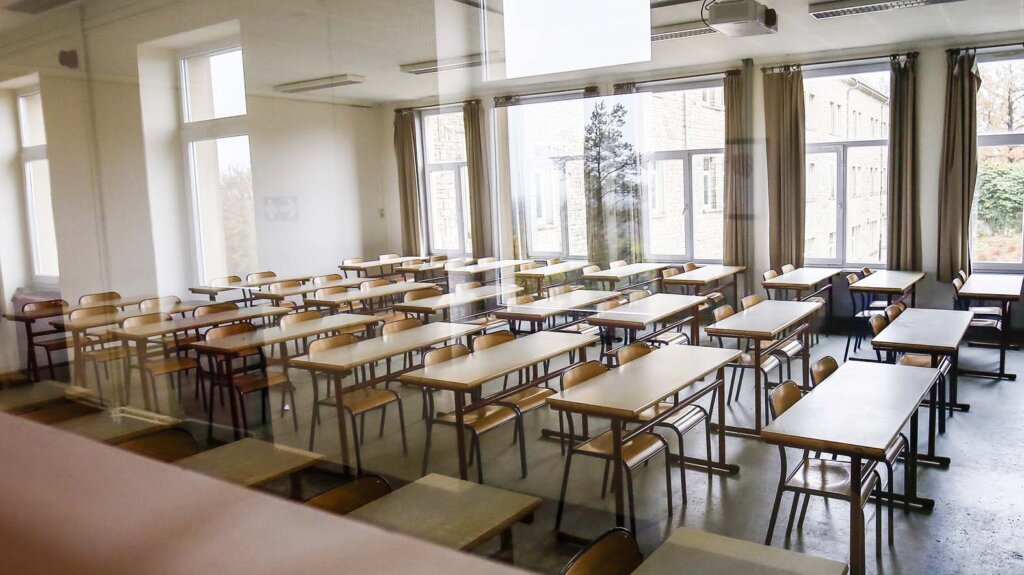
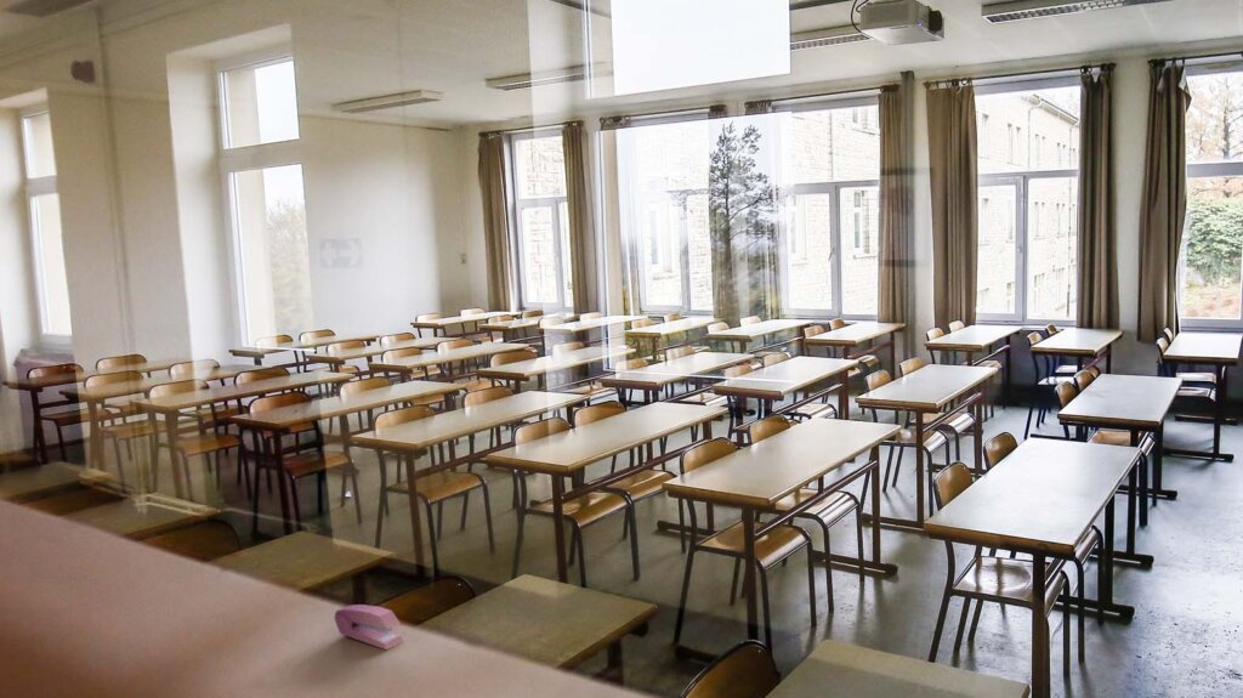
+ stapler [334,603,404,651]
